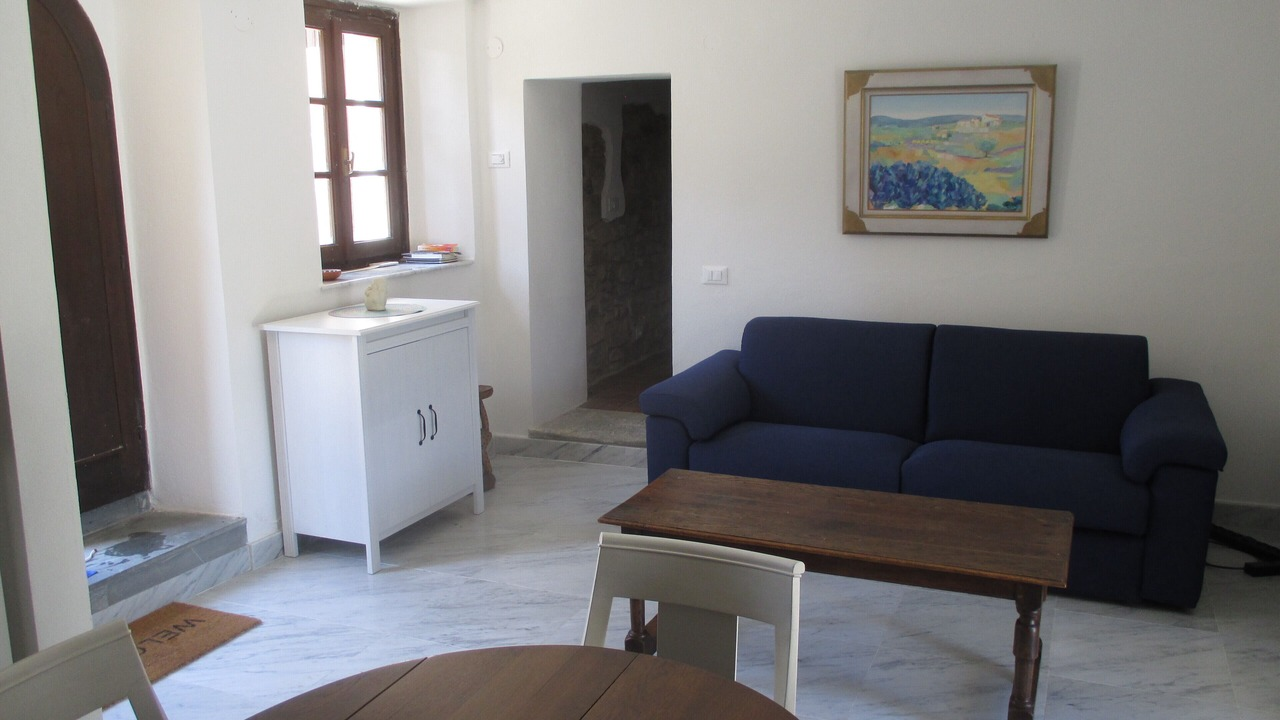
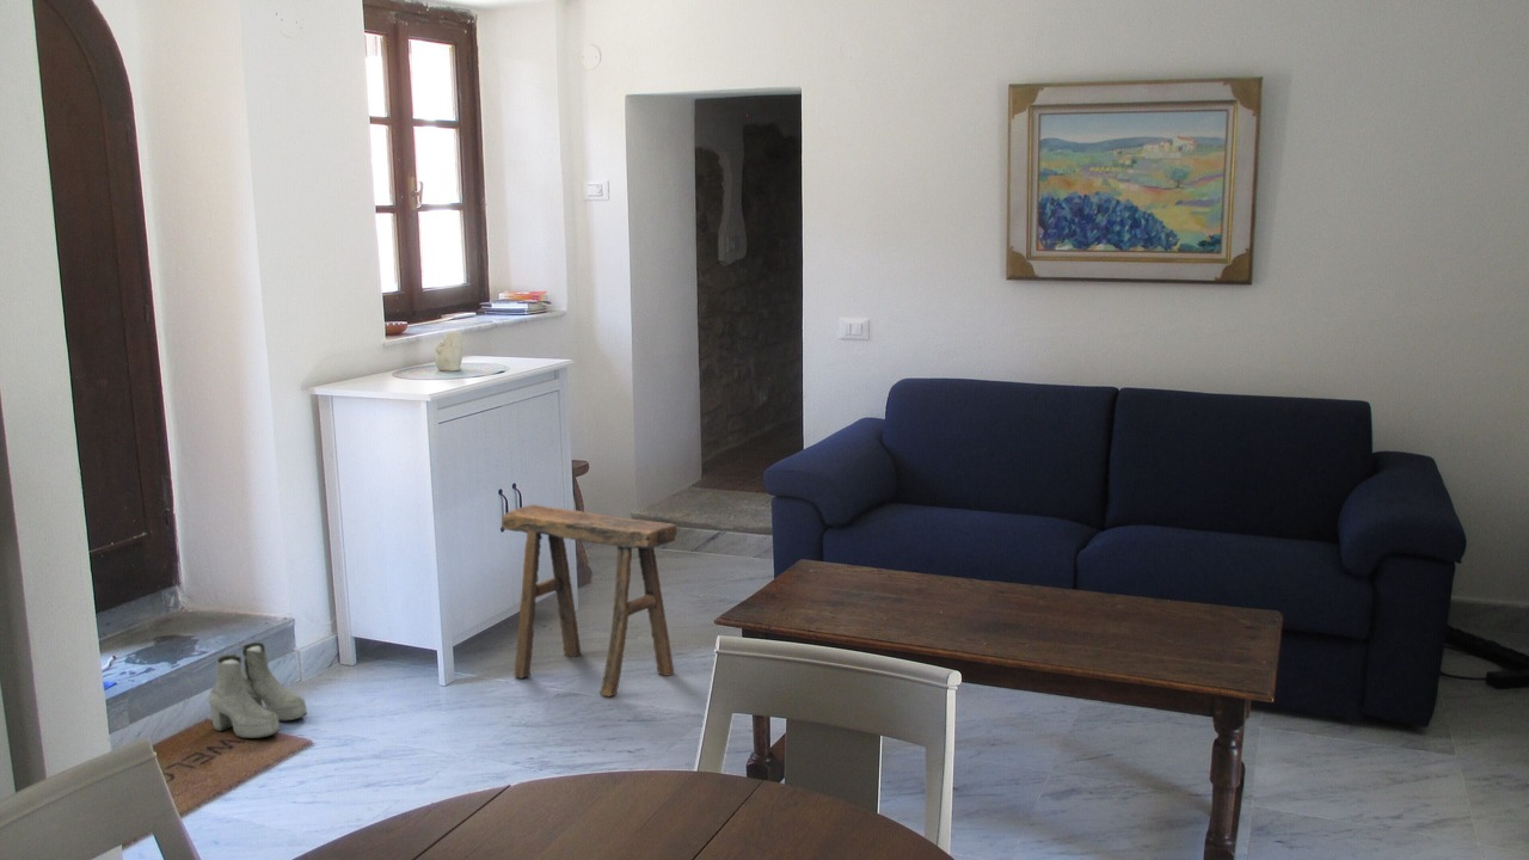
+ boots [208,641,308,739]
+ stool [501,503,678,698]
